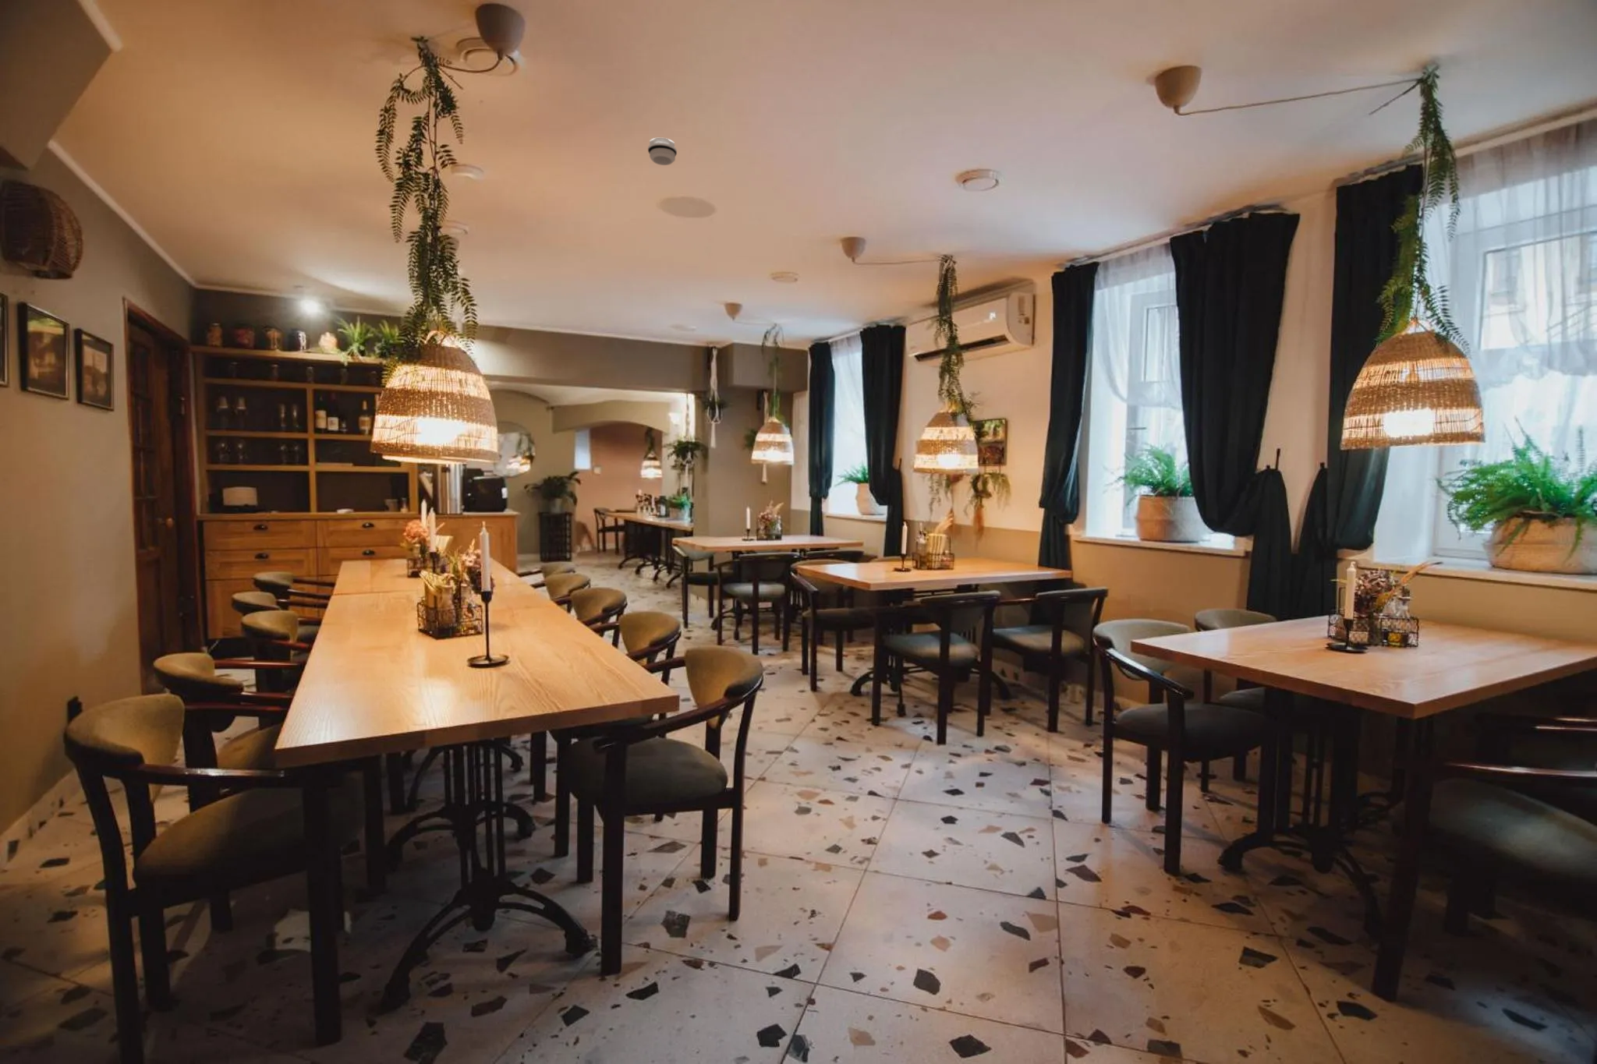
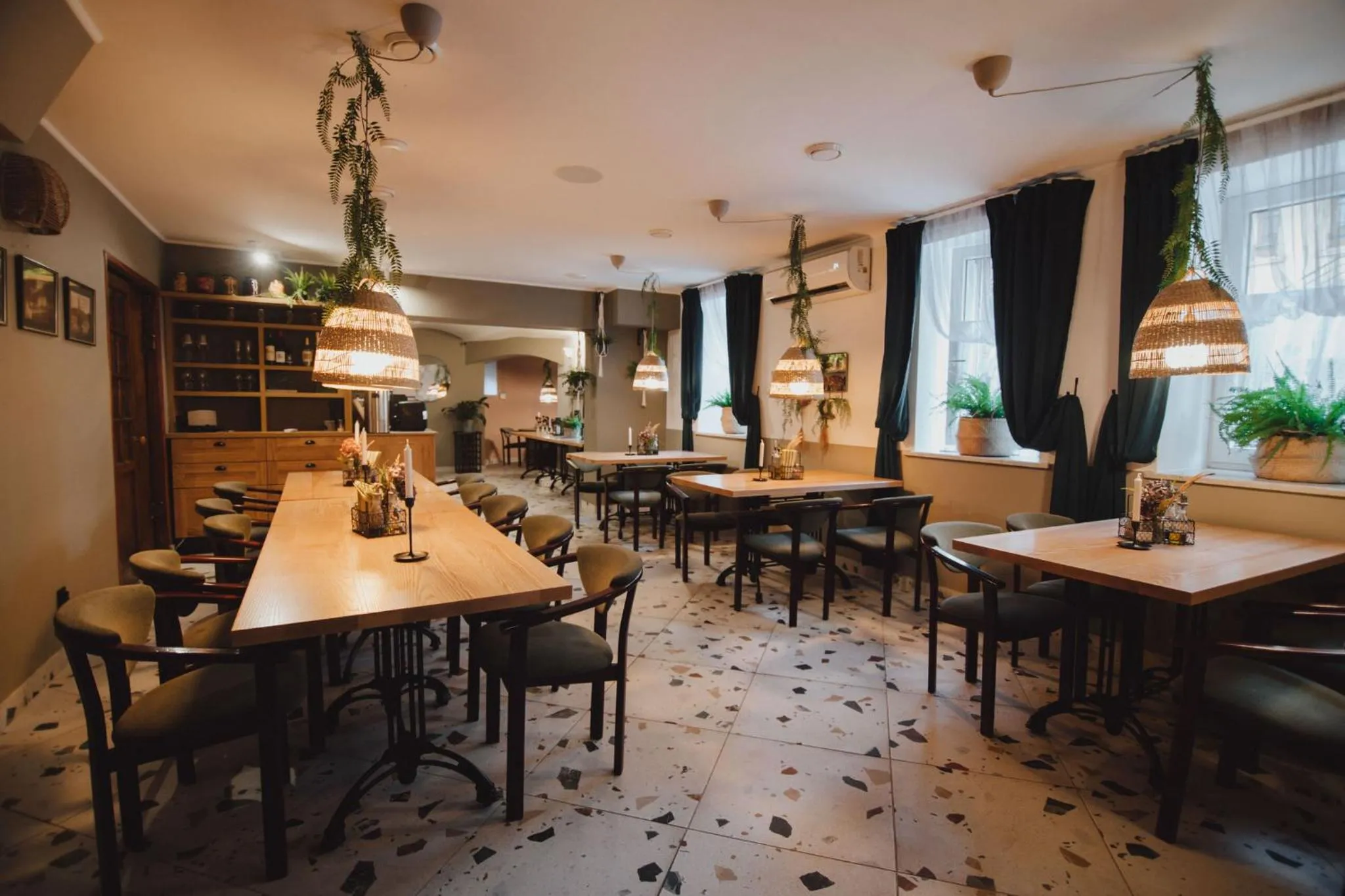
- smoke detector [647,138,678,166]
